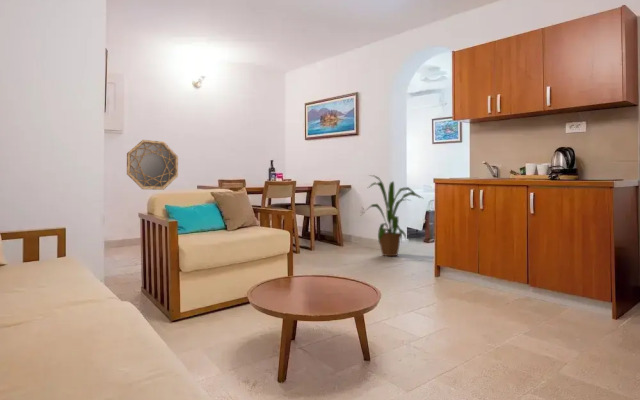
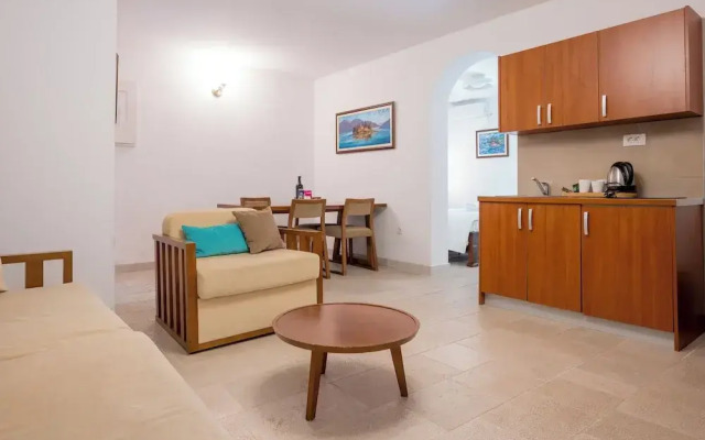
- home mirror [126,139,179,191]
- house plant [360,174,424,257]
